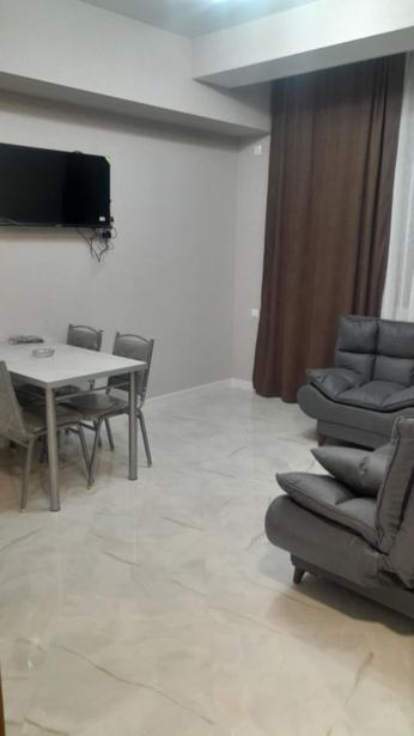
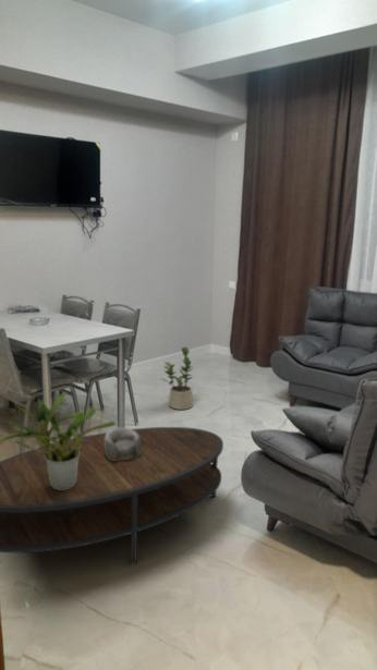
+ potted plant [0,391,117,490]
+ potted plant [160,345,194,411]
+ coffee table [0,426,224,567]
+ decorative bowl [105,427,142,461]
